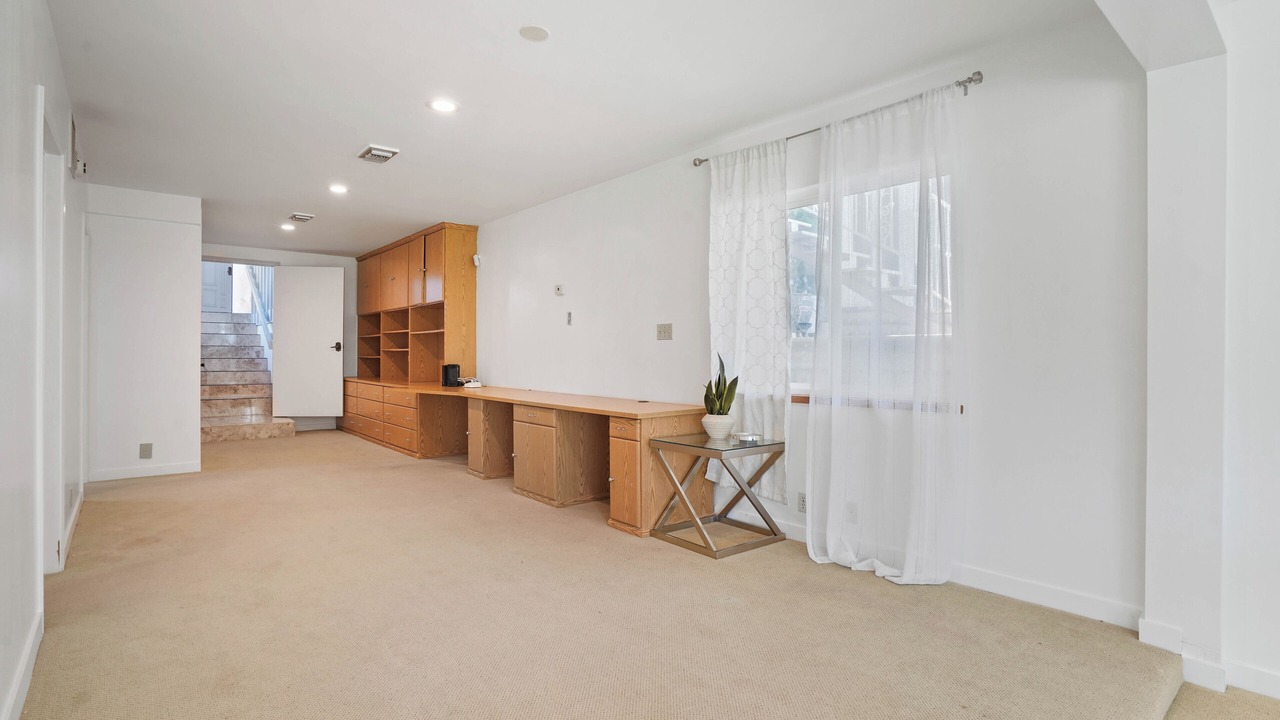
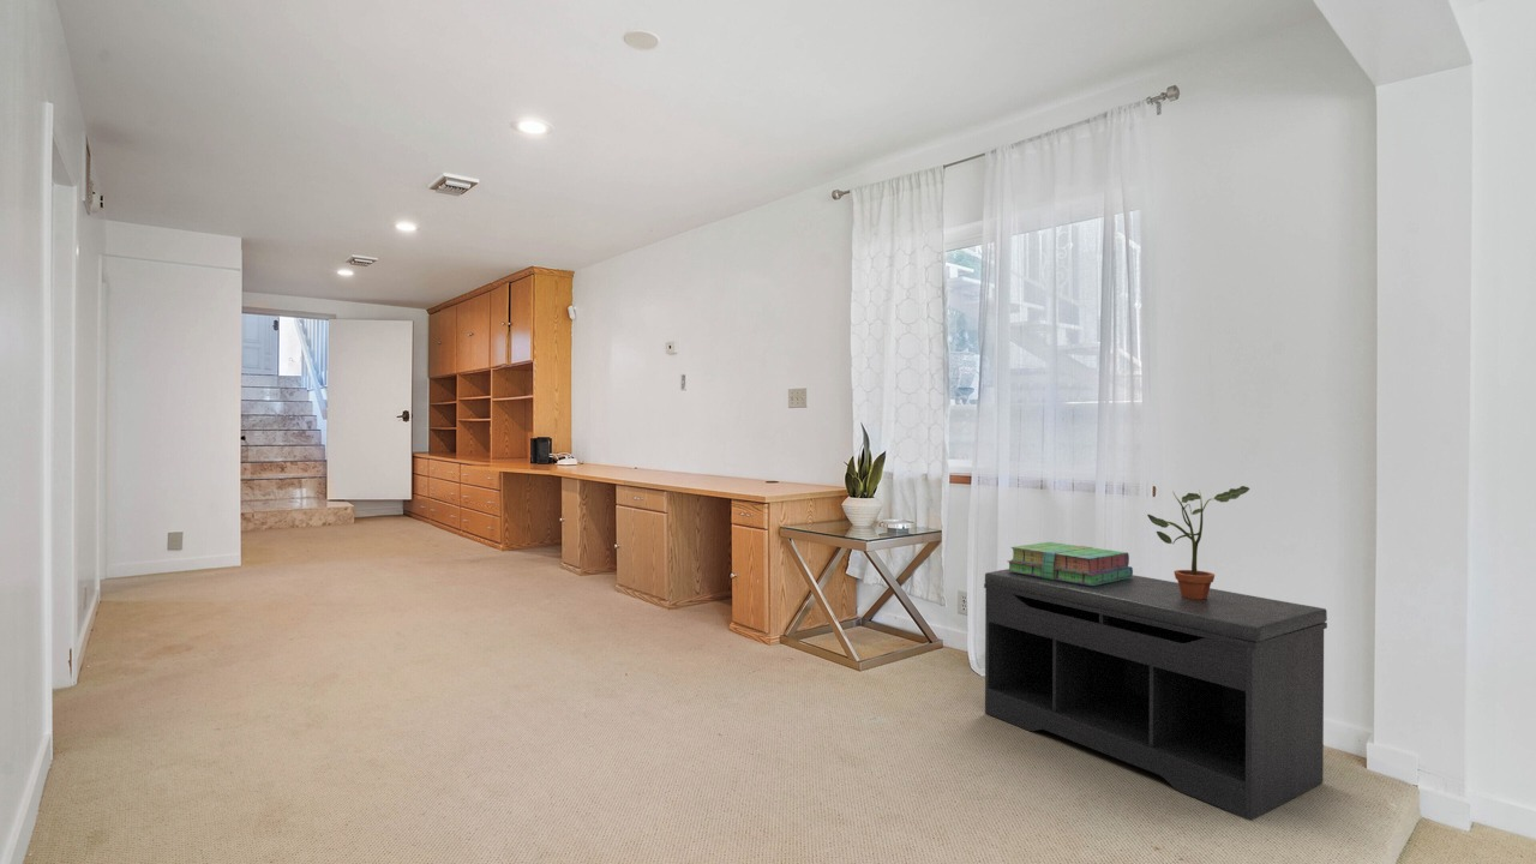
+ potted plant [1146,485,1250,599]
+ stack of books [1007,541,1134,586]
+ bench [983,568,1328,821]
